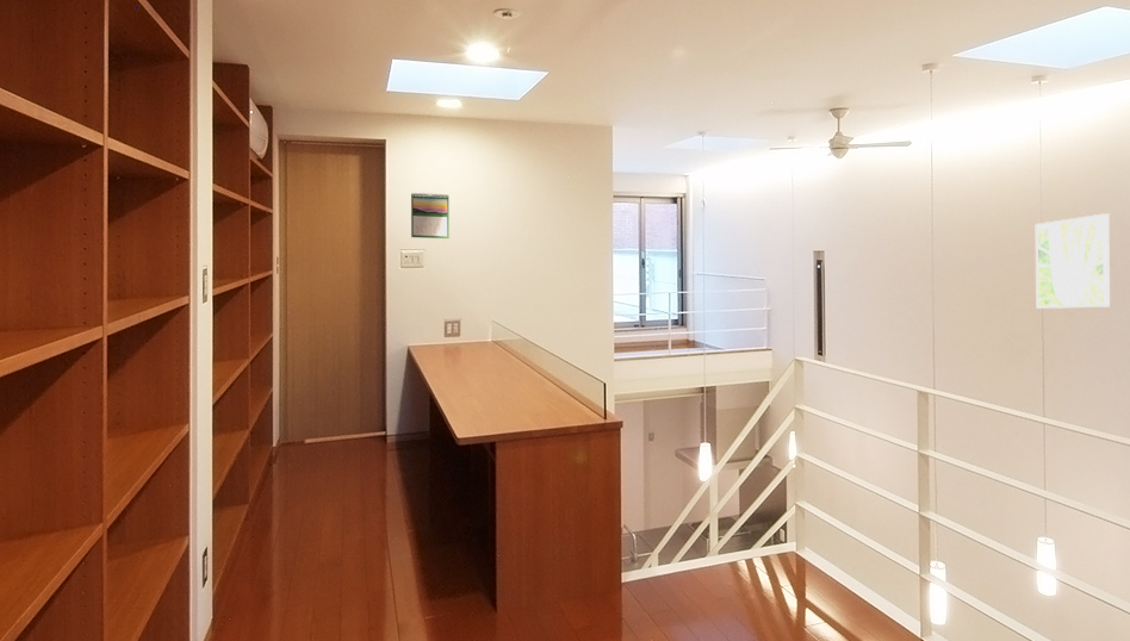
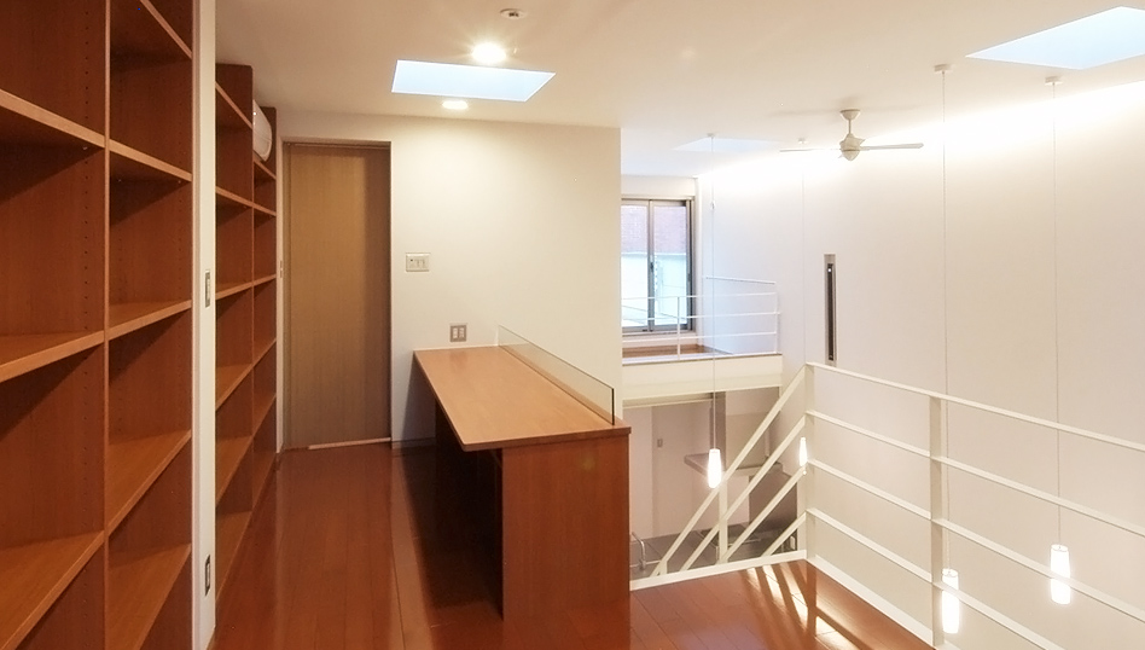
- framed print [1035,212,1111,310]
- calendar [410,192,451,239]
